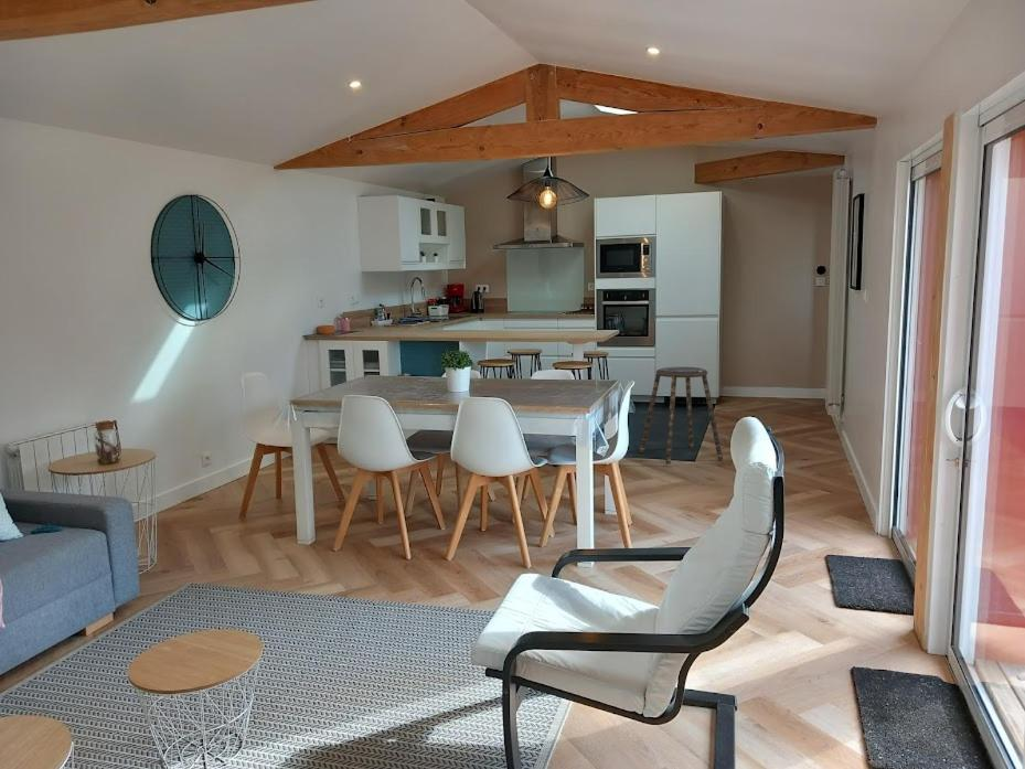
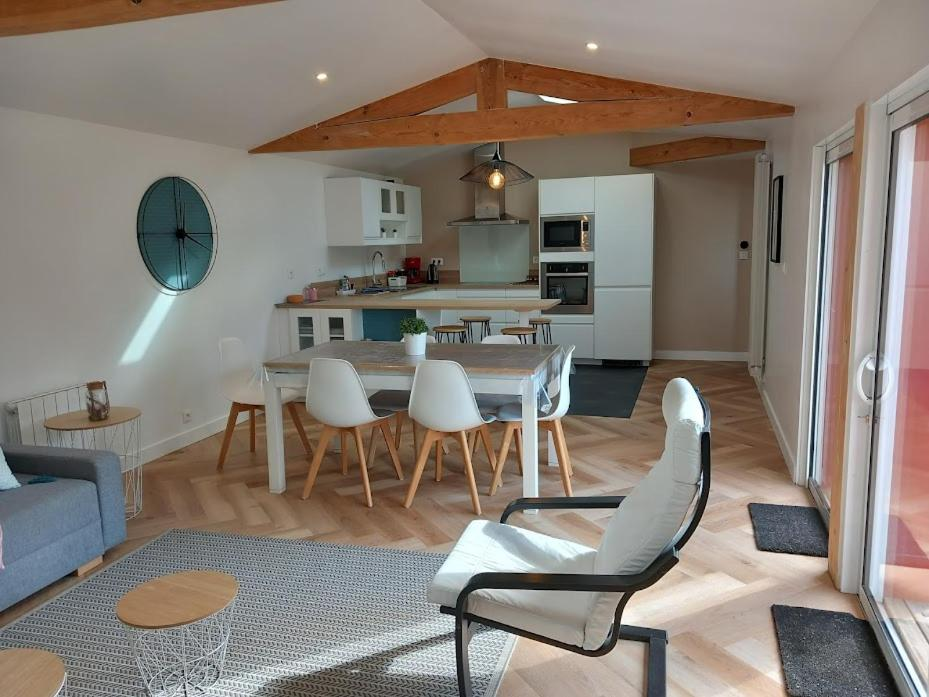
- stool [639,366,724,466]
